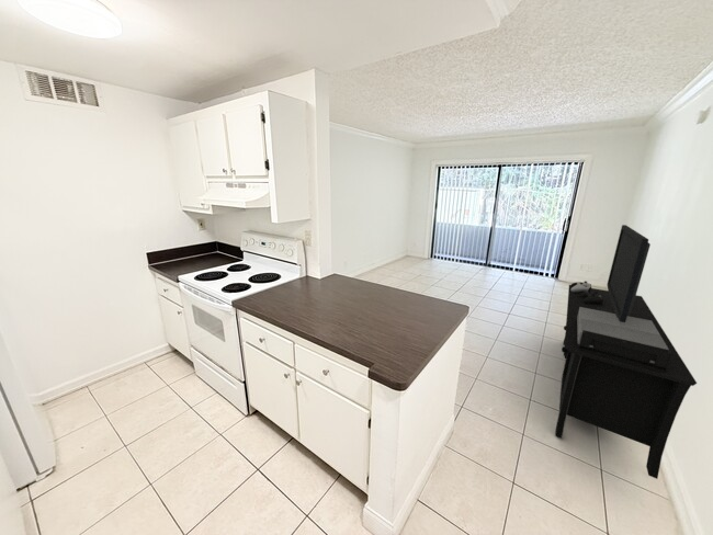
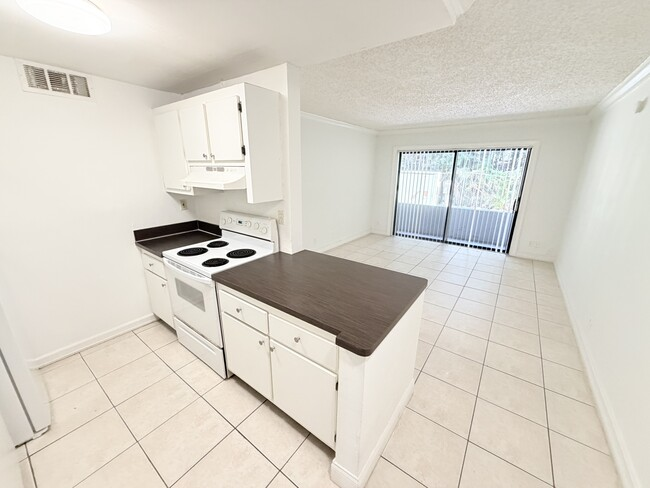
- media console [554,224,698,480]
